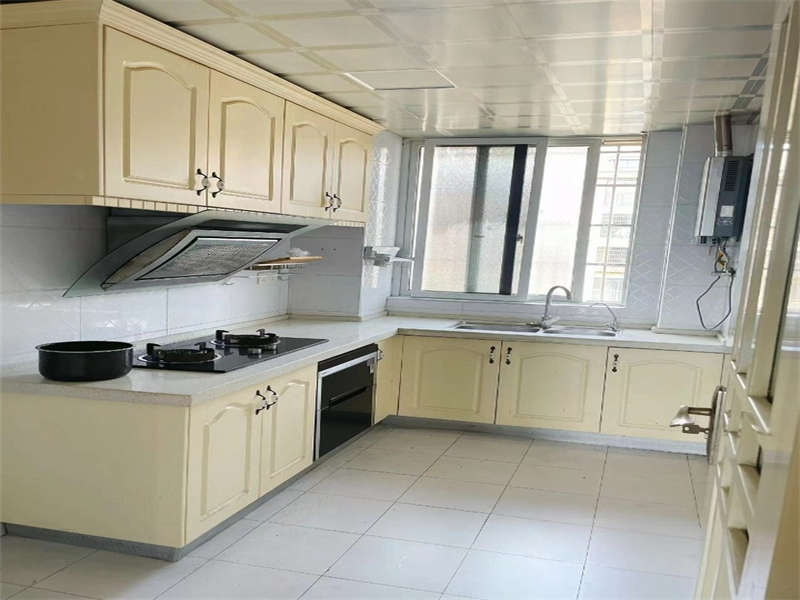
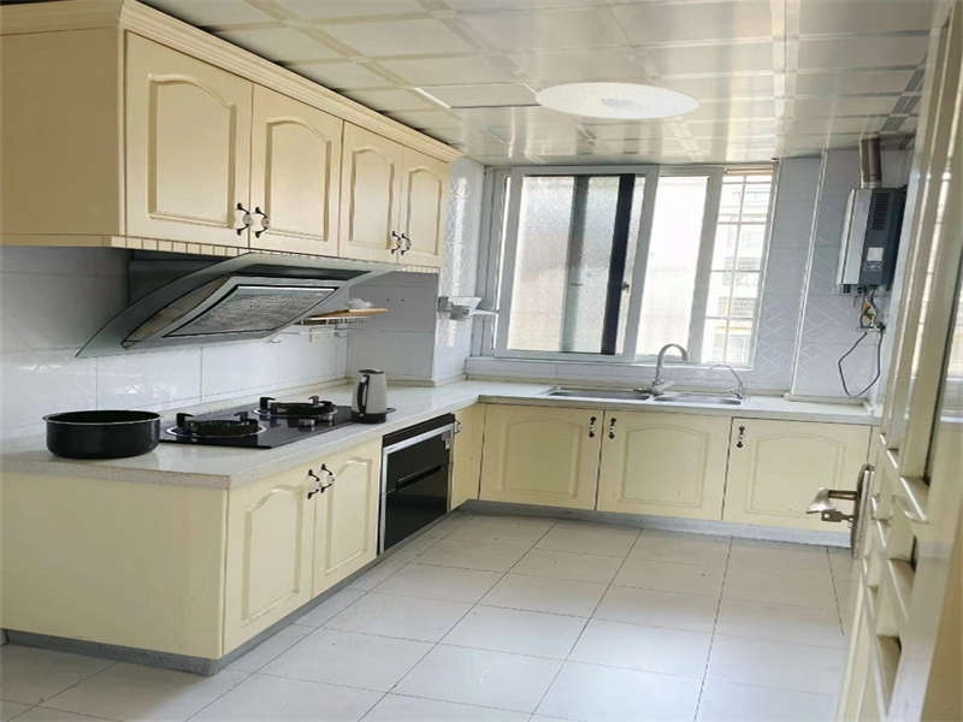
+ kettle [349,367,388,425]
+ ceiling light [534,82,701,122]
